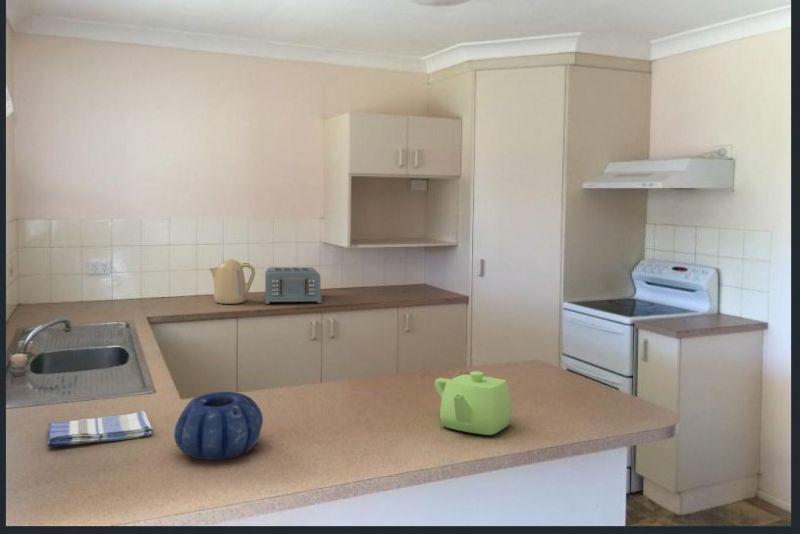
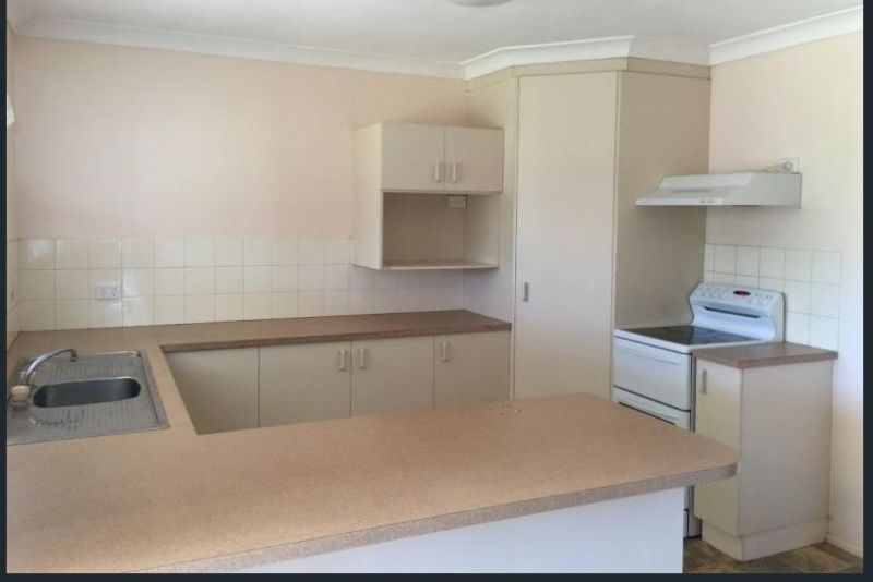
- kettle [209,258,256,305]
- toaster [264,266,322,305]
- decorative bowl [173,391,264,461]
- dish towel [46,410,154,448]
- teapot [434,370,513,436]
